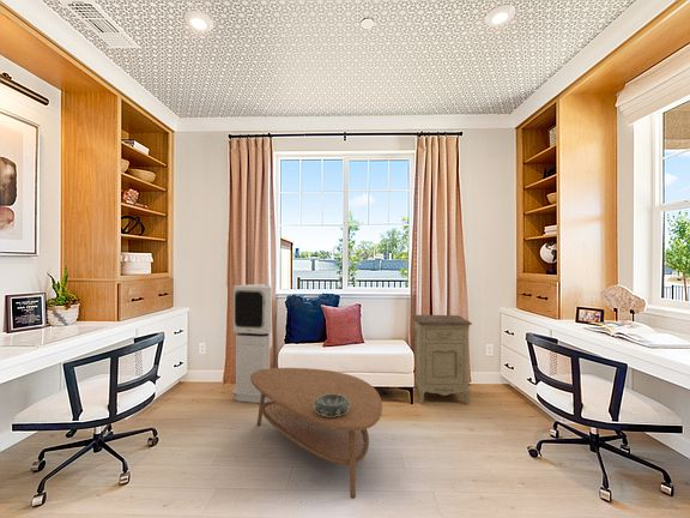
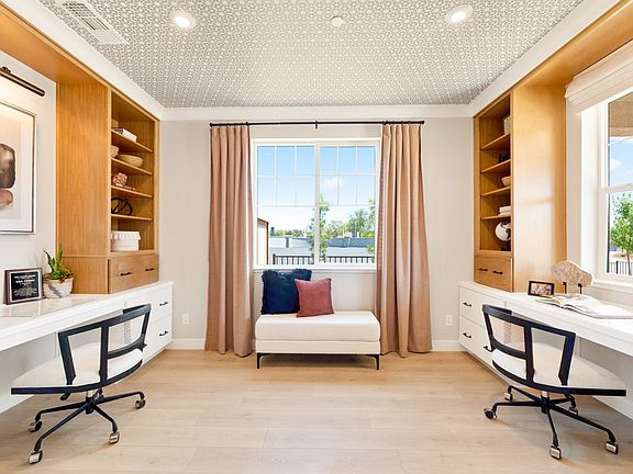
- air purifier [231,283,273,404]
- decorative bowl [314,394,350,417]
- nightstand [411,314,473,405]
- coffee table [250,367,383,500]
